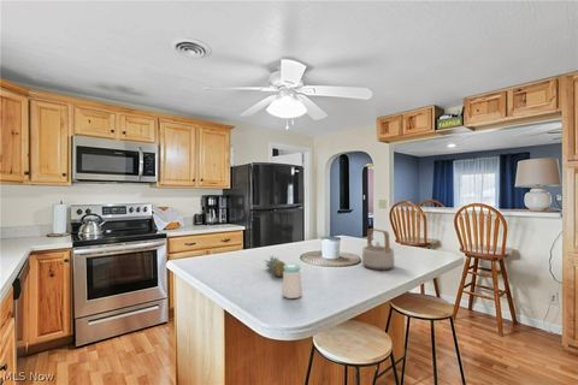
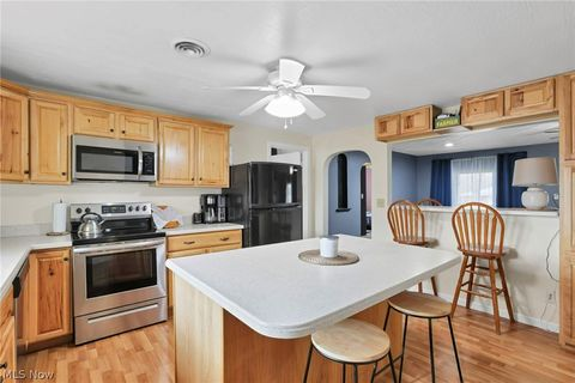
- fruit [264,254,287,278]
- teapot [361,227,396,272]
- salt shaker [281,262,303,300]
